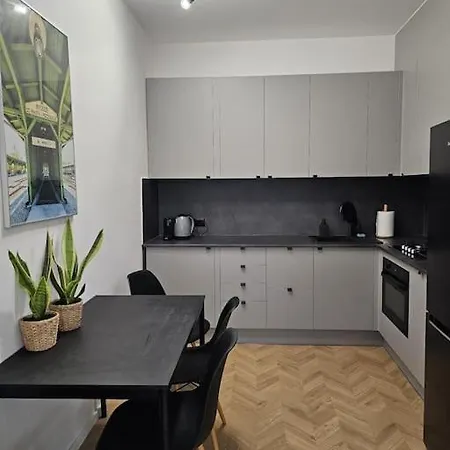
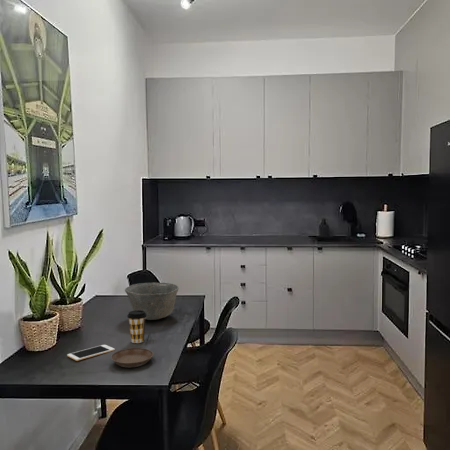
+ saucer [110,347,154,368]
+ bowl [124,282,180,321]
+ coffee cup [126,310,147,344]
+ cell phone [66,344,116,362]
